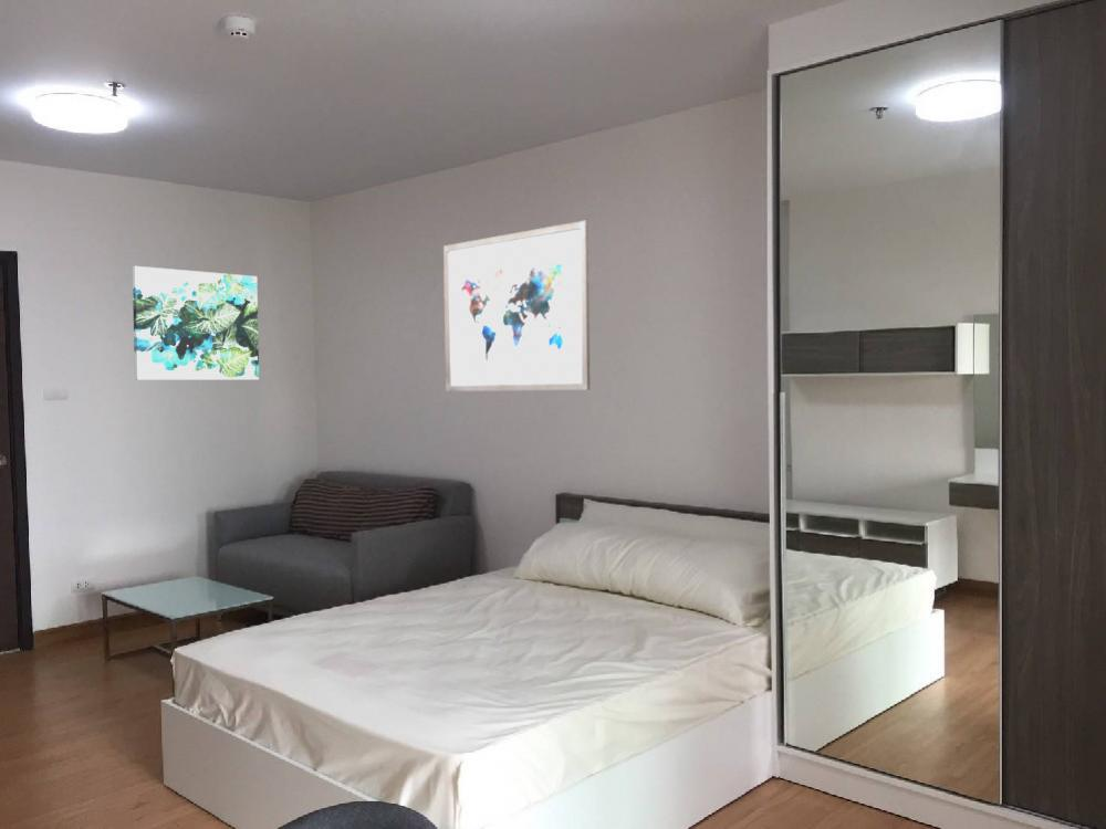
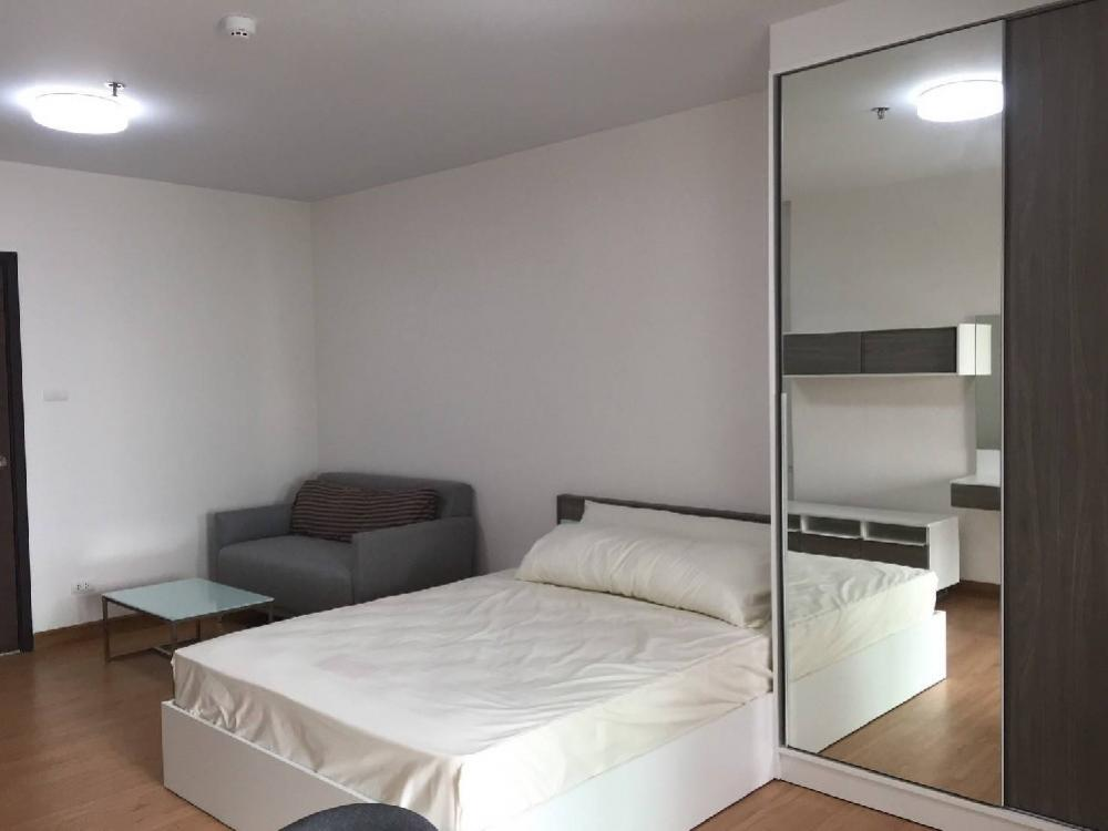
- wall art [132,265,260,381]
- wall art [442,220,591,392]
